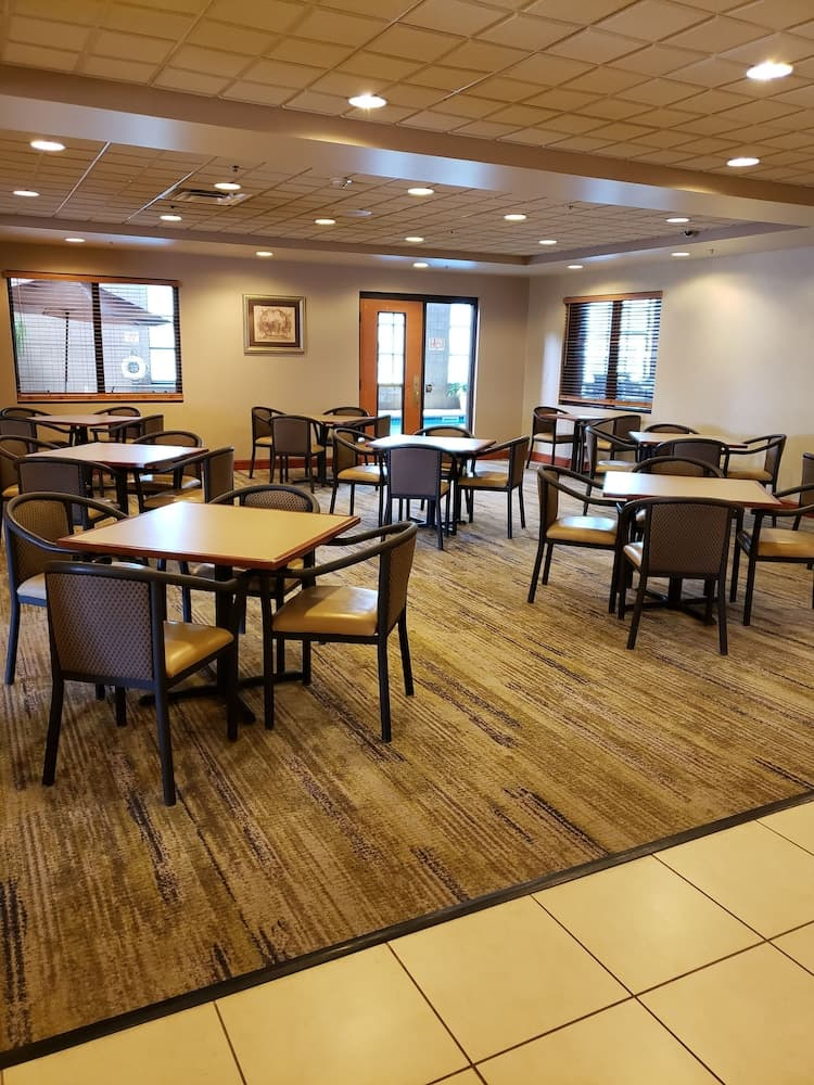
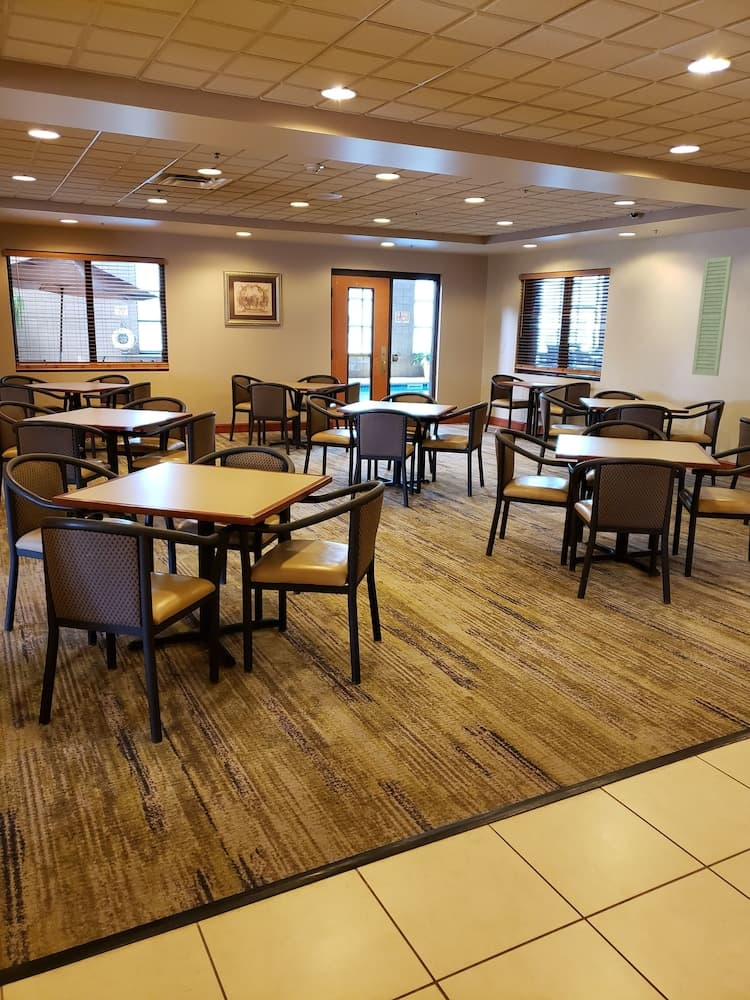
+ wall art [691,255,734,377]
